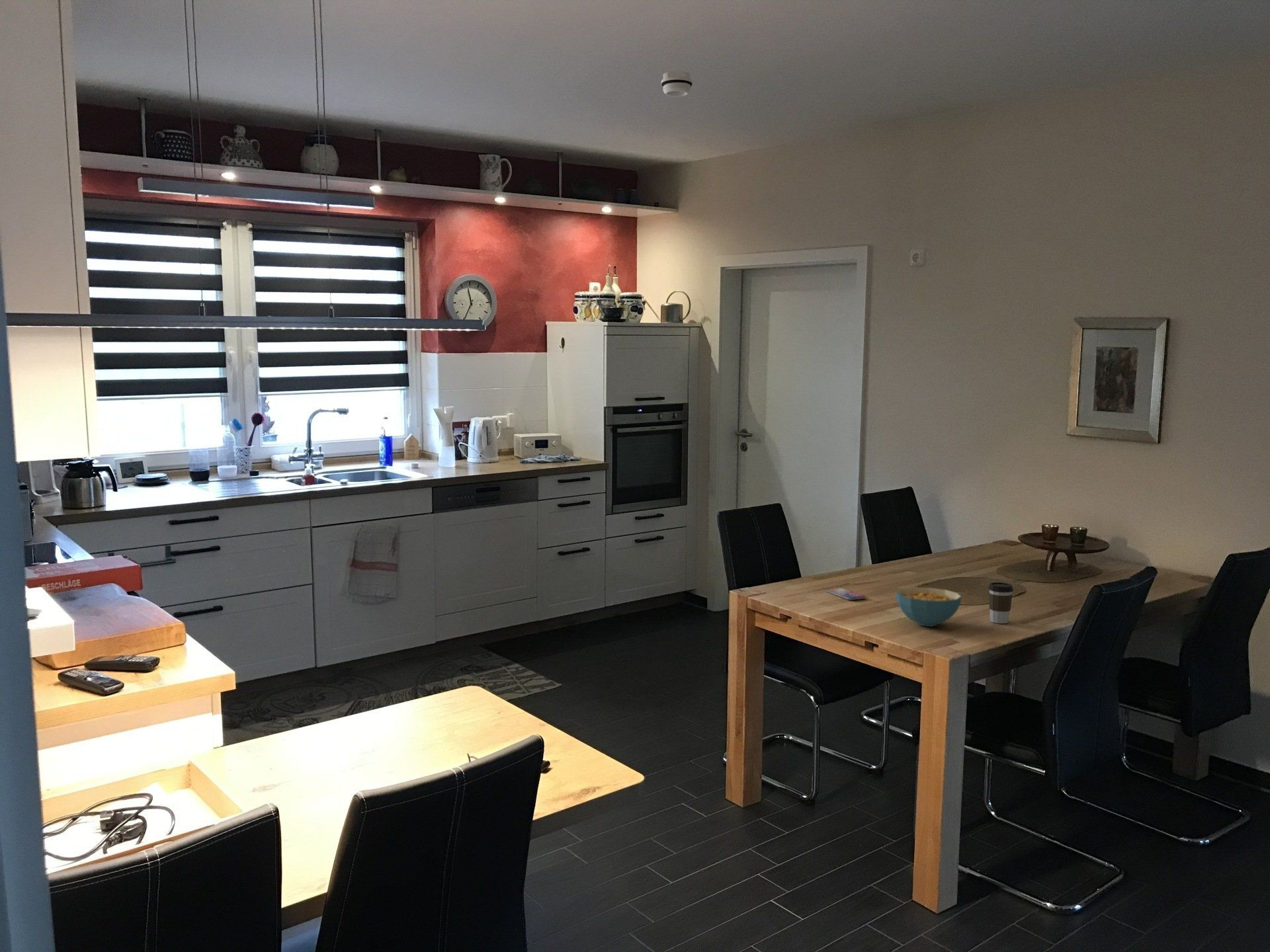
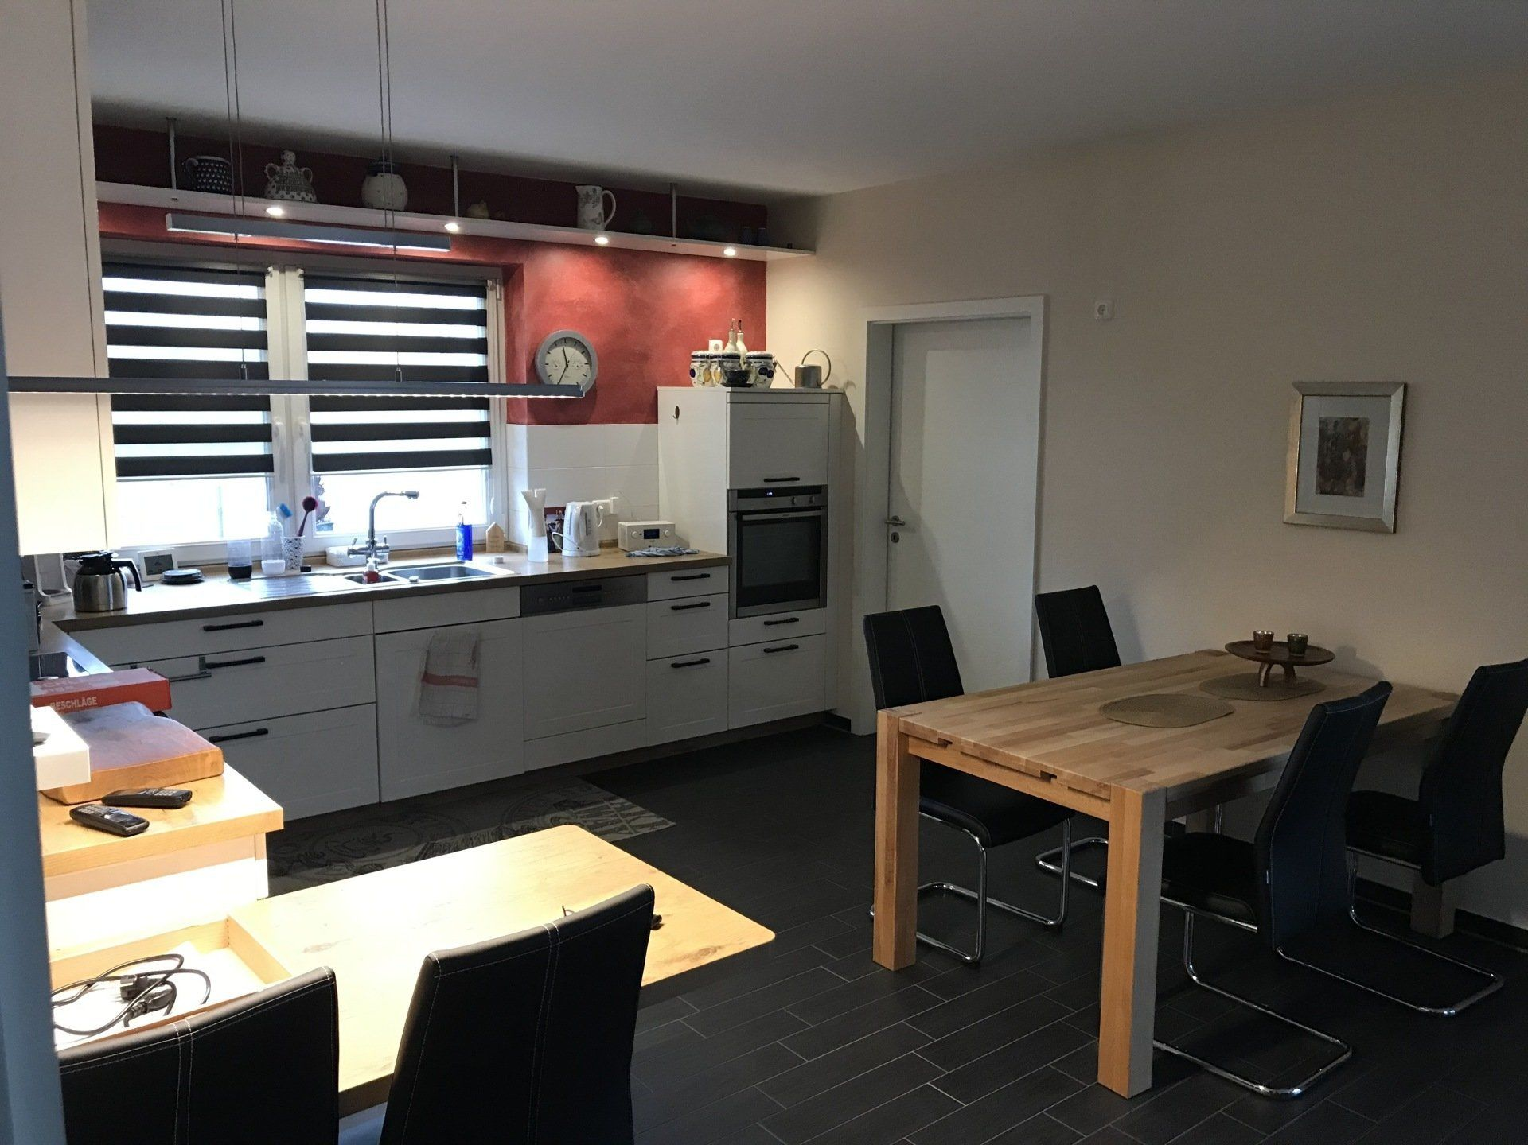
- coffee cup [988,582,1014,624]
- smartphone [825,587,867,600]
- cereal bowl [895,586,962,627]
- smoke detector [661,70,693,97]
